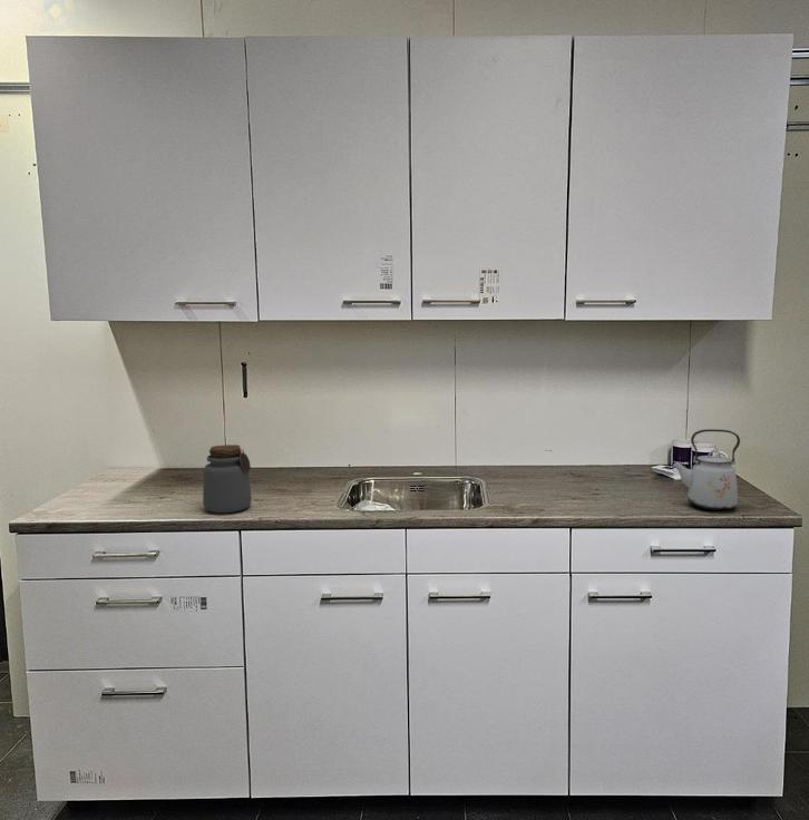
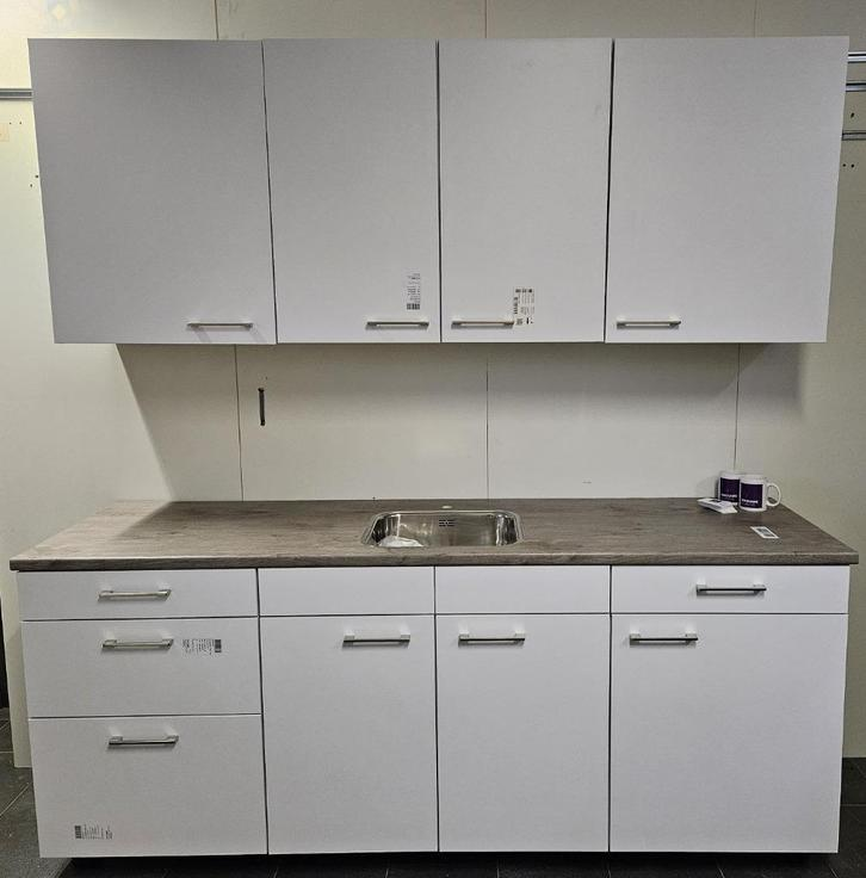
- kettle [670,428,741,511]
- jar [202,443,253,514]
